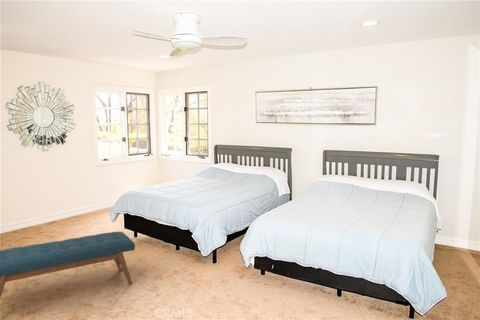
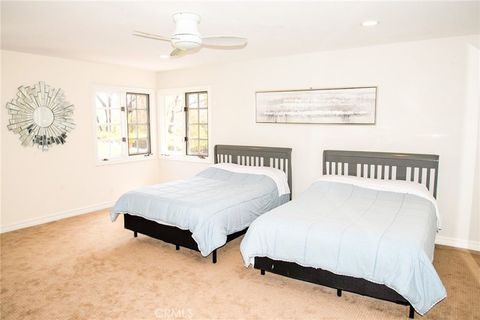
- bench [0,231,136,299]
